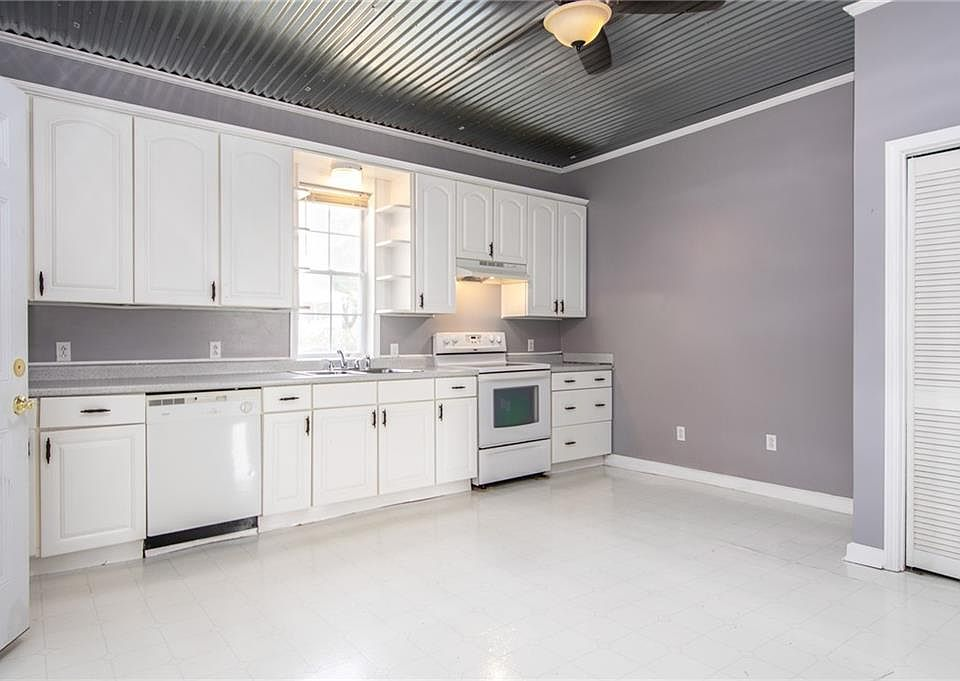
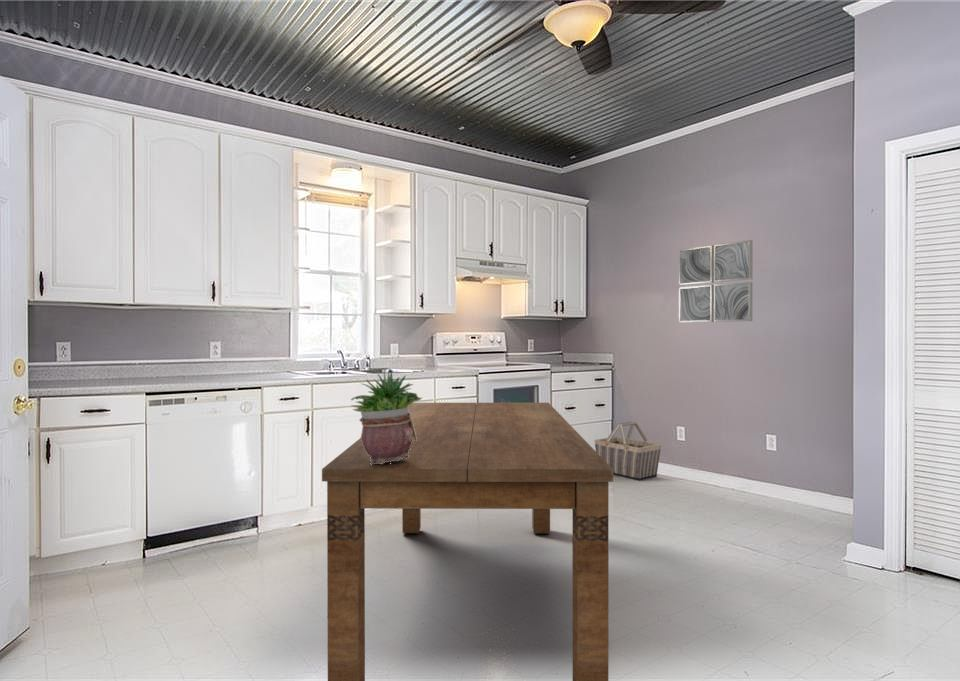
+ basket [593,421,662,482]
+ potted plant [350,370,424,465]
+ dining table [321,402,614,681]
+ wall art [678,239,753,324]
